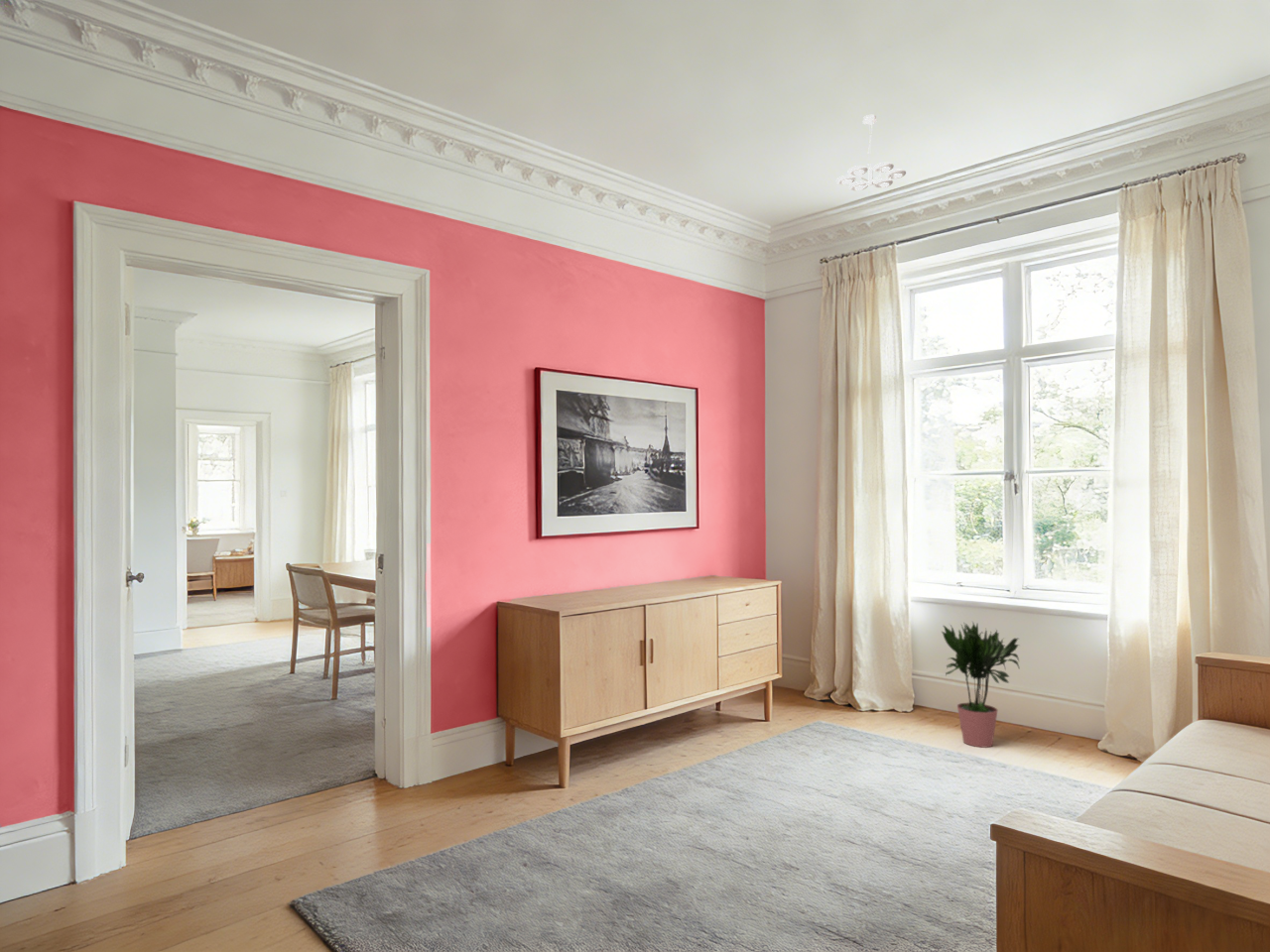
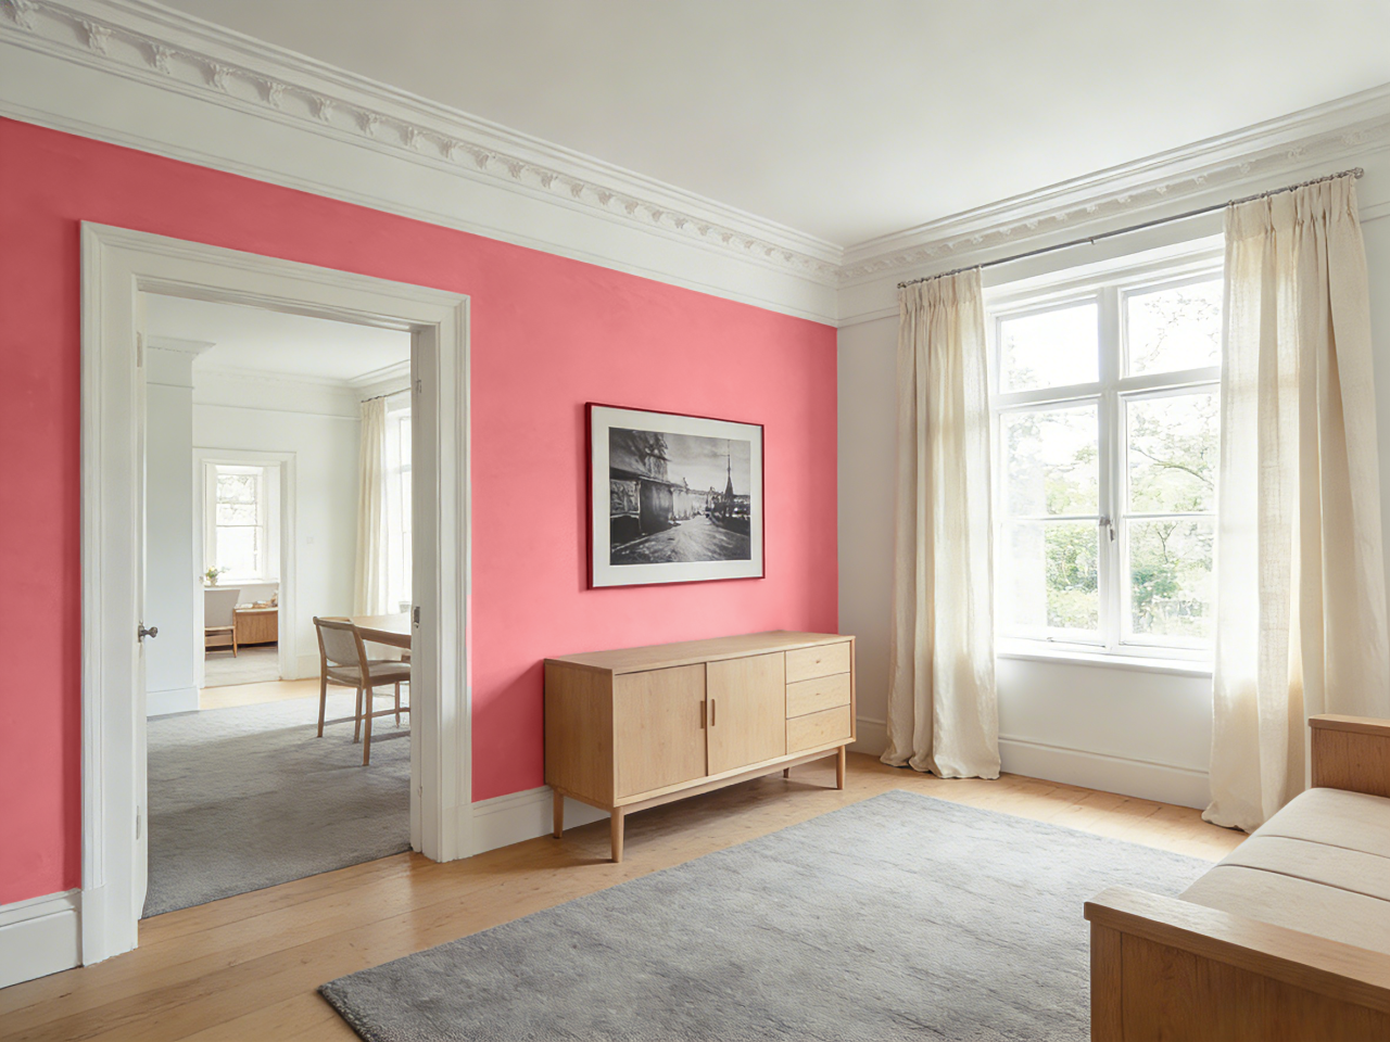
- potted plant [941,621,1022,749]
- chandelier [835,114,907,191]
